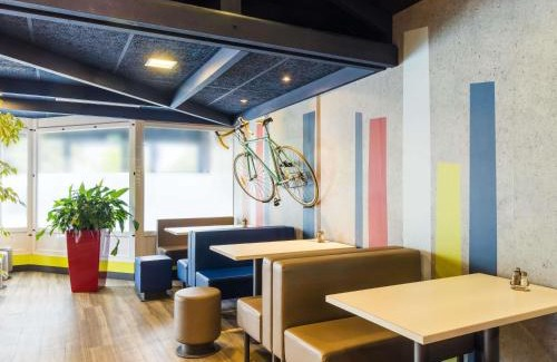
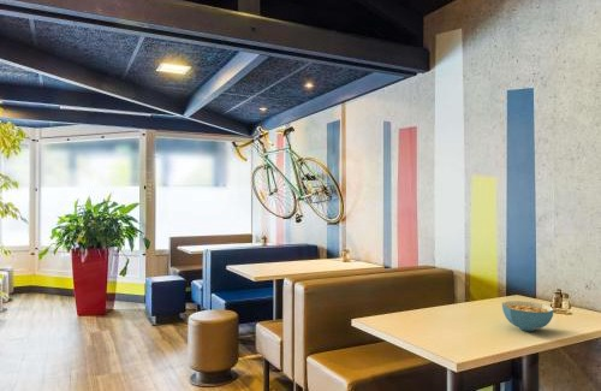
+ cereal bowl [501,300,555,332]
